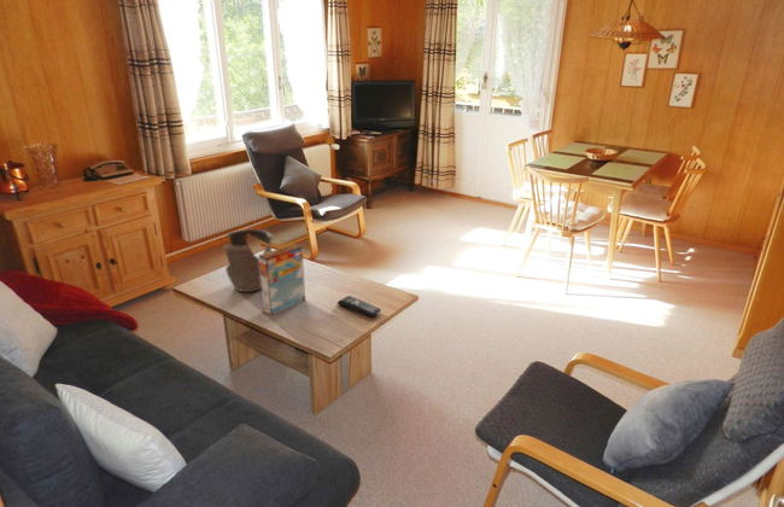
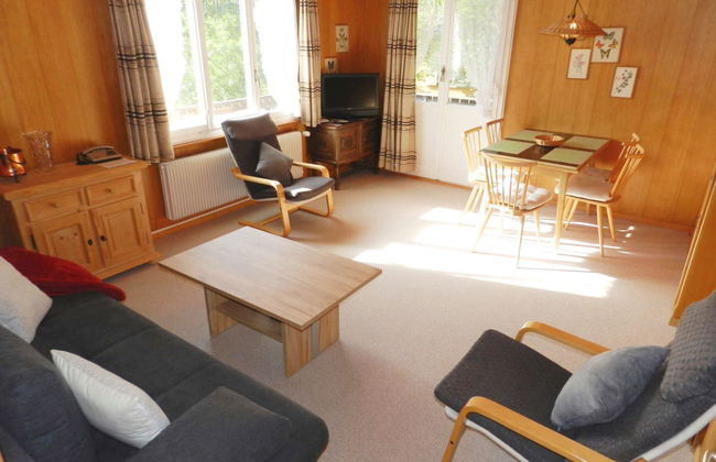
- cereal box [257,243,306,316]
- remote control [337,295,382,317]
- decorative bowl [222,228,275,293]
